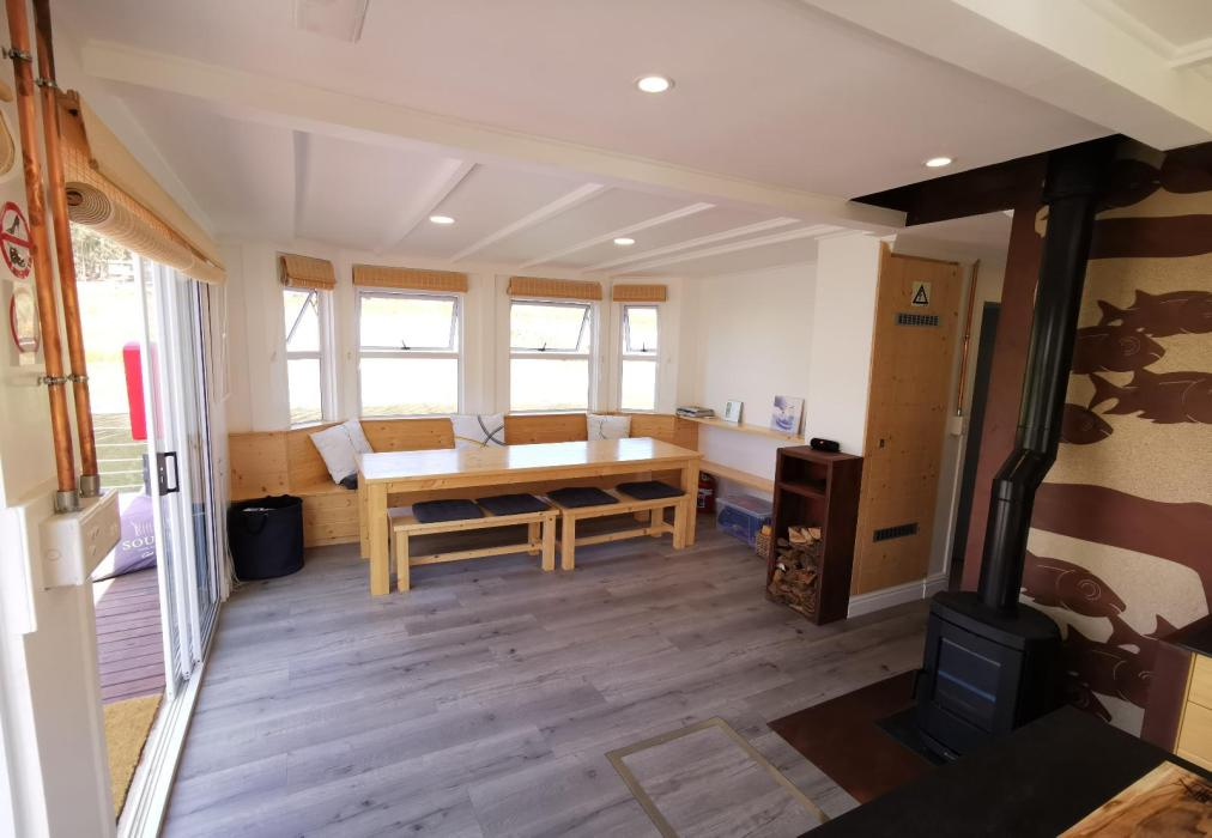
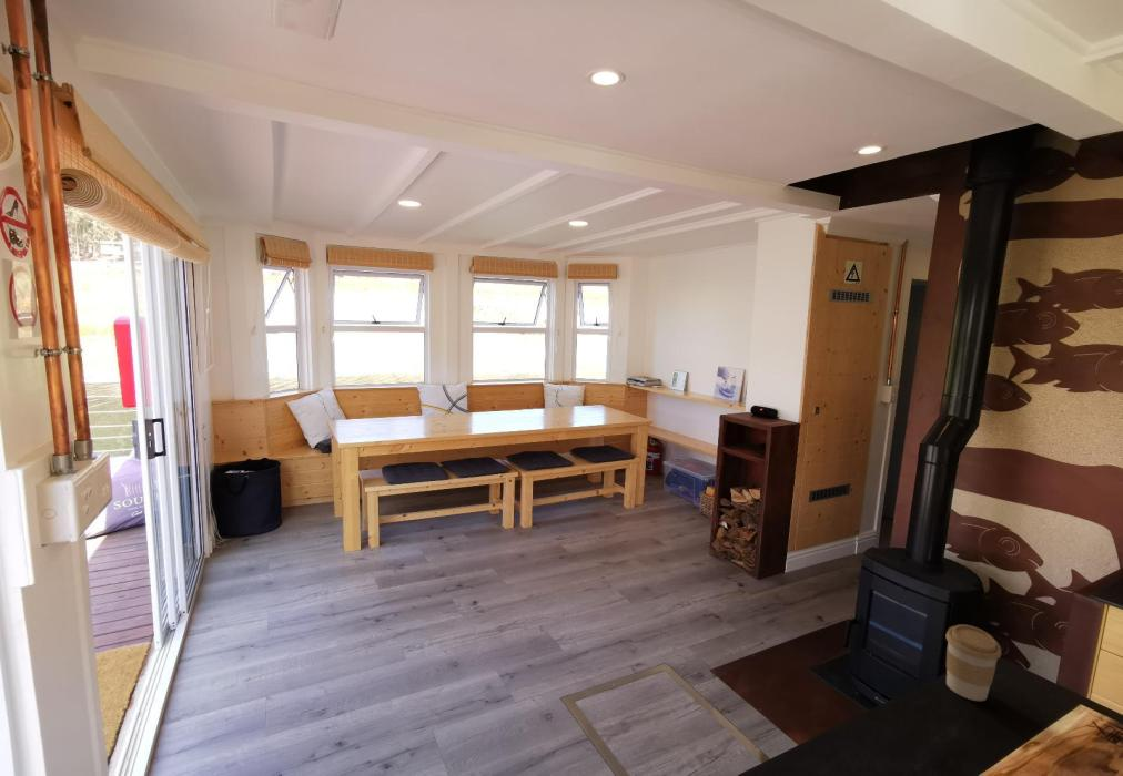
+ coffee cup [944,623,1002,702]
